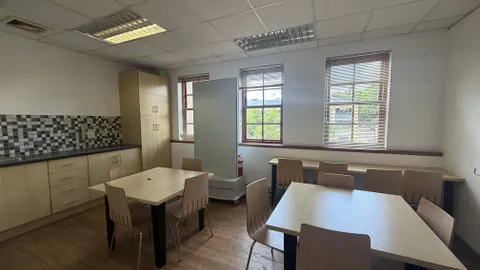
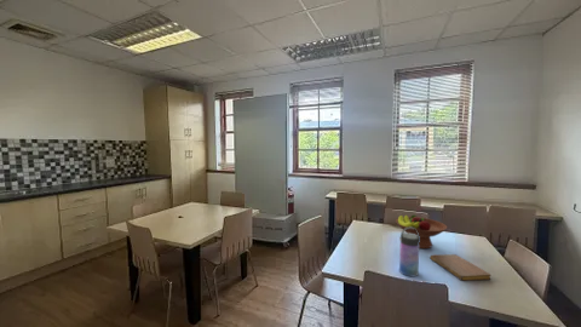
+ fruit bowl [395,214,448,249]
+ notebook [428,253,493,282]
+ water bottle [398,228,420,277]
